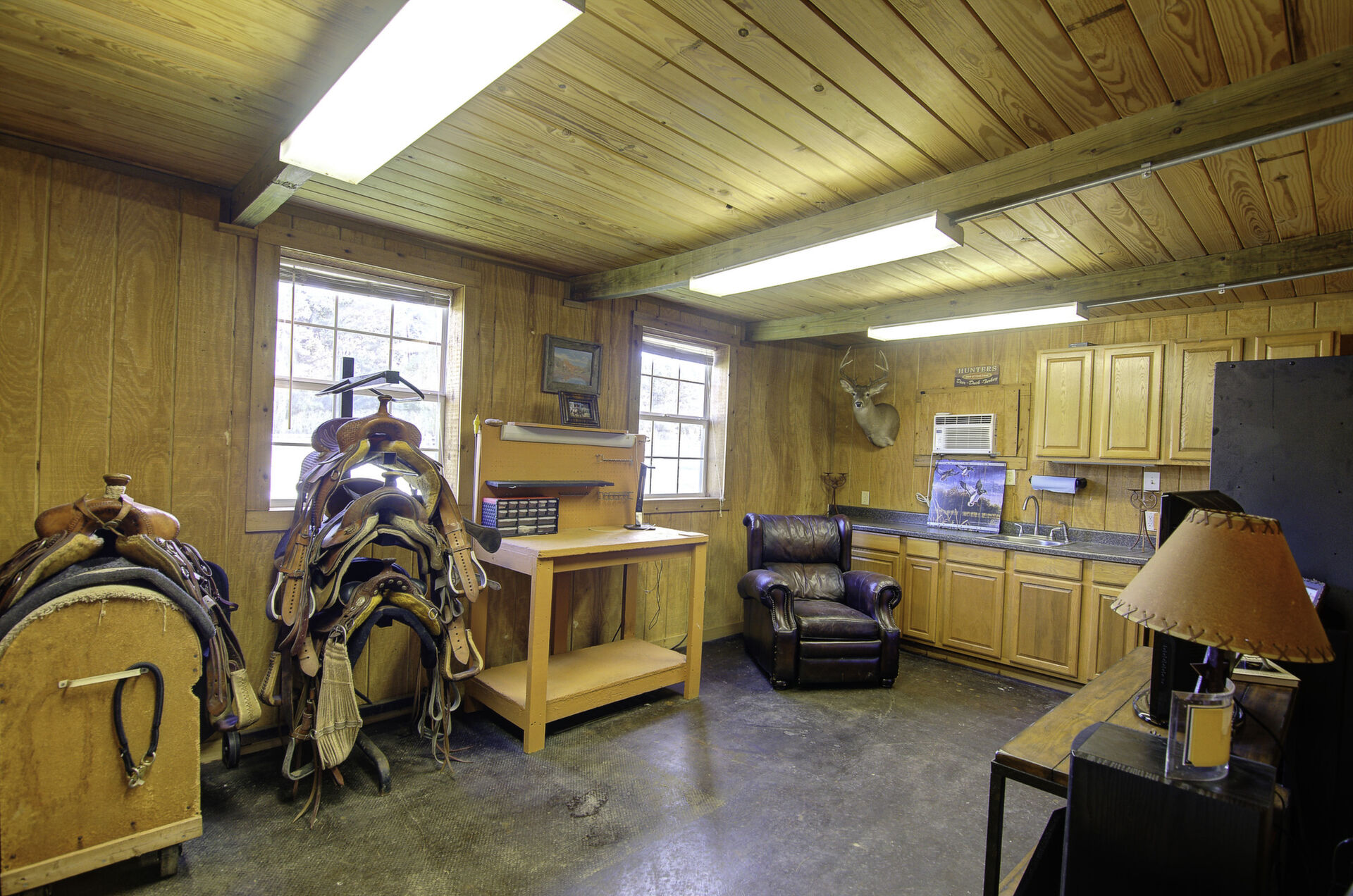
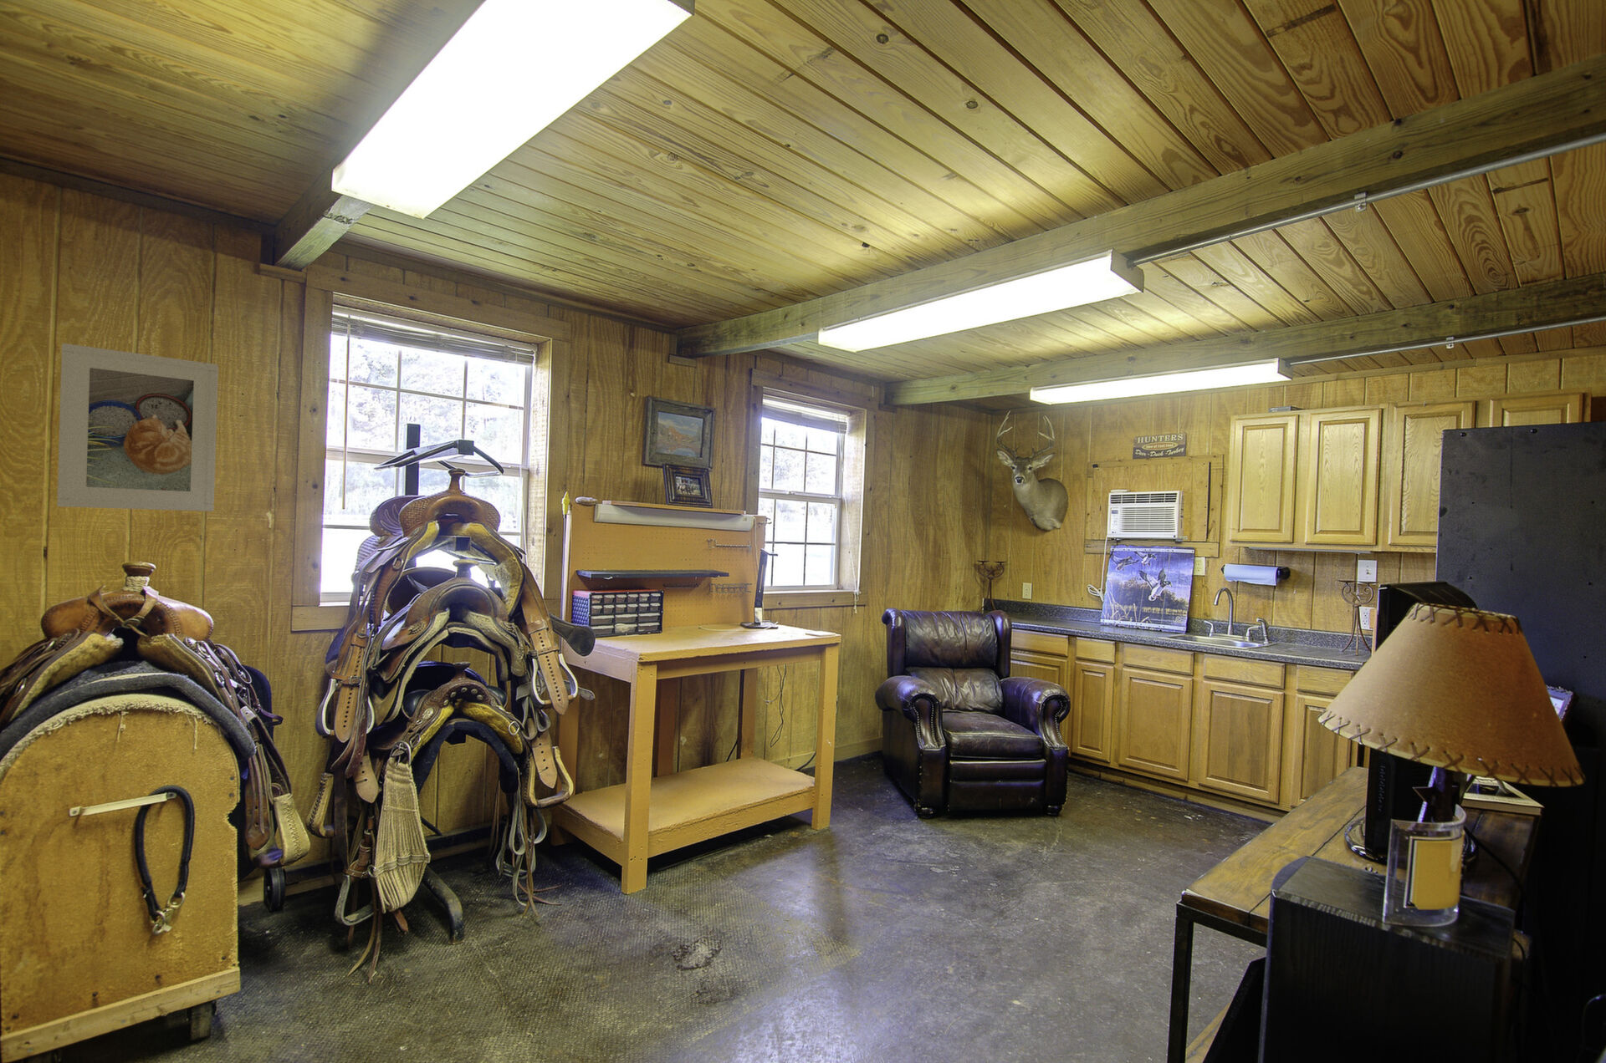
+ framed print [56,343,220,513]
